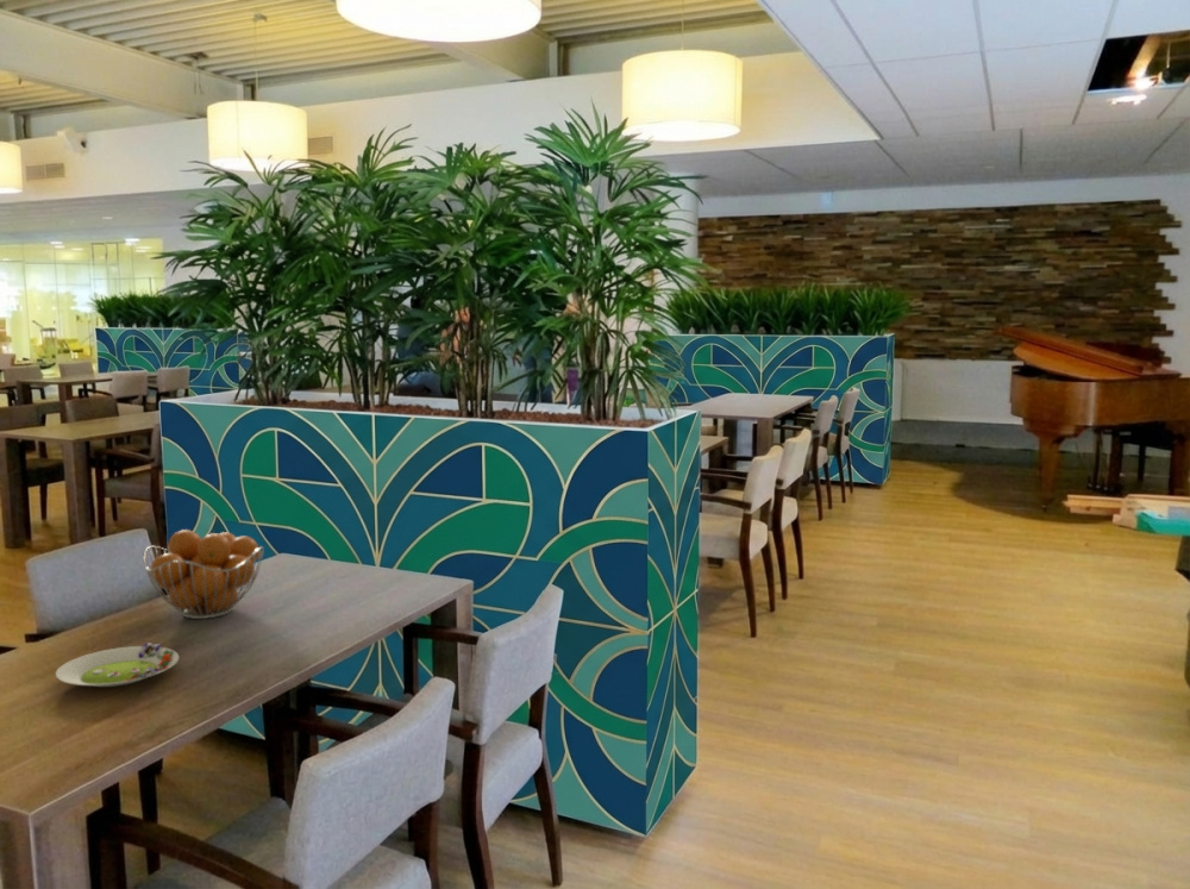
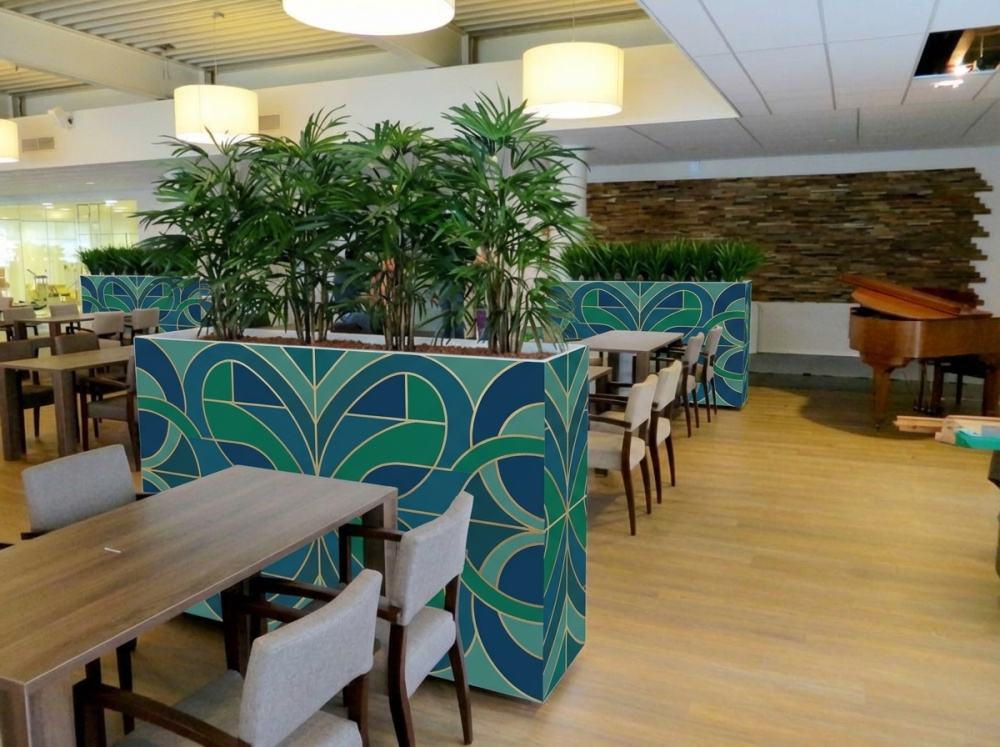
- salad plate [55,641,180,688]
- fruit basket [142,528,265,620]
